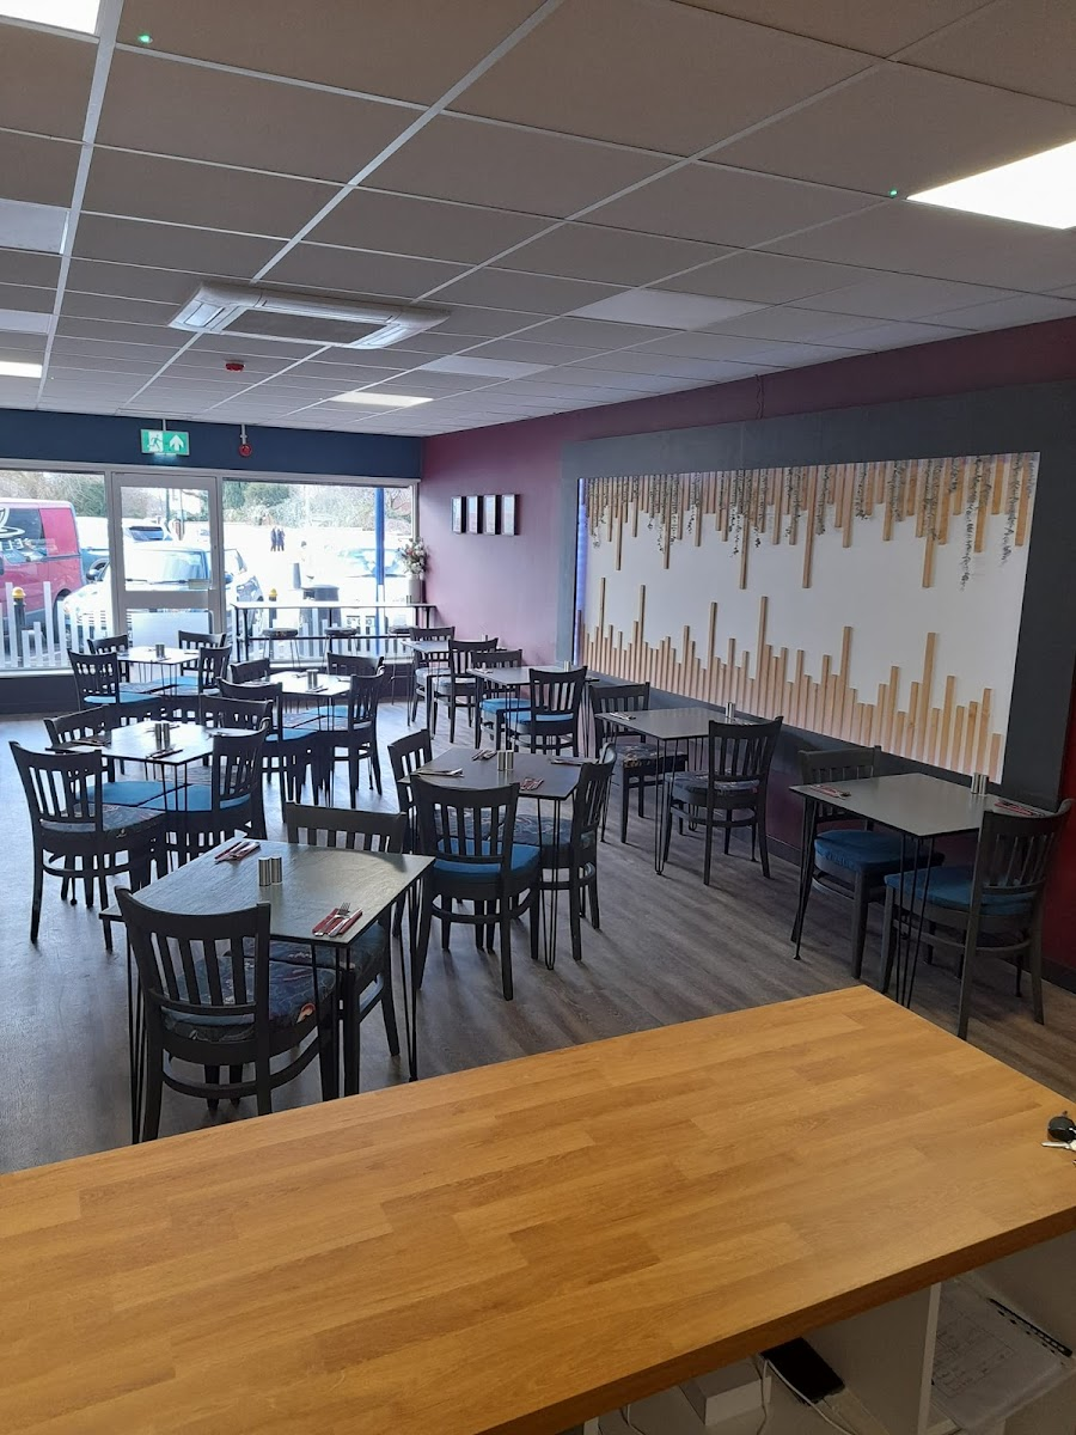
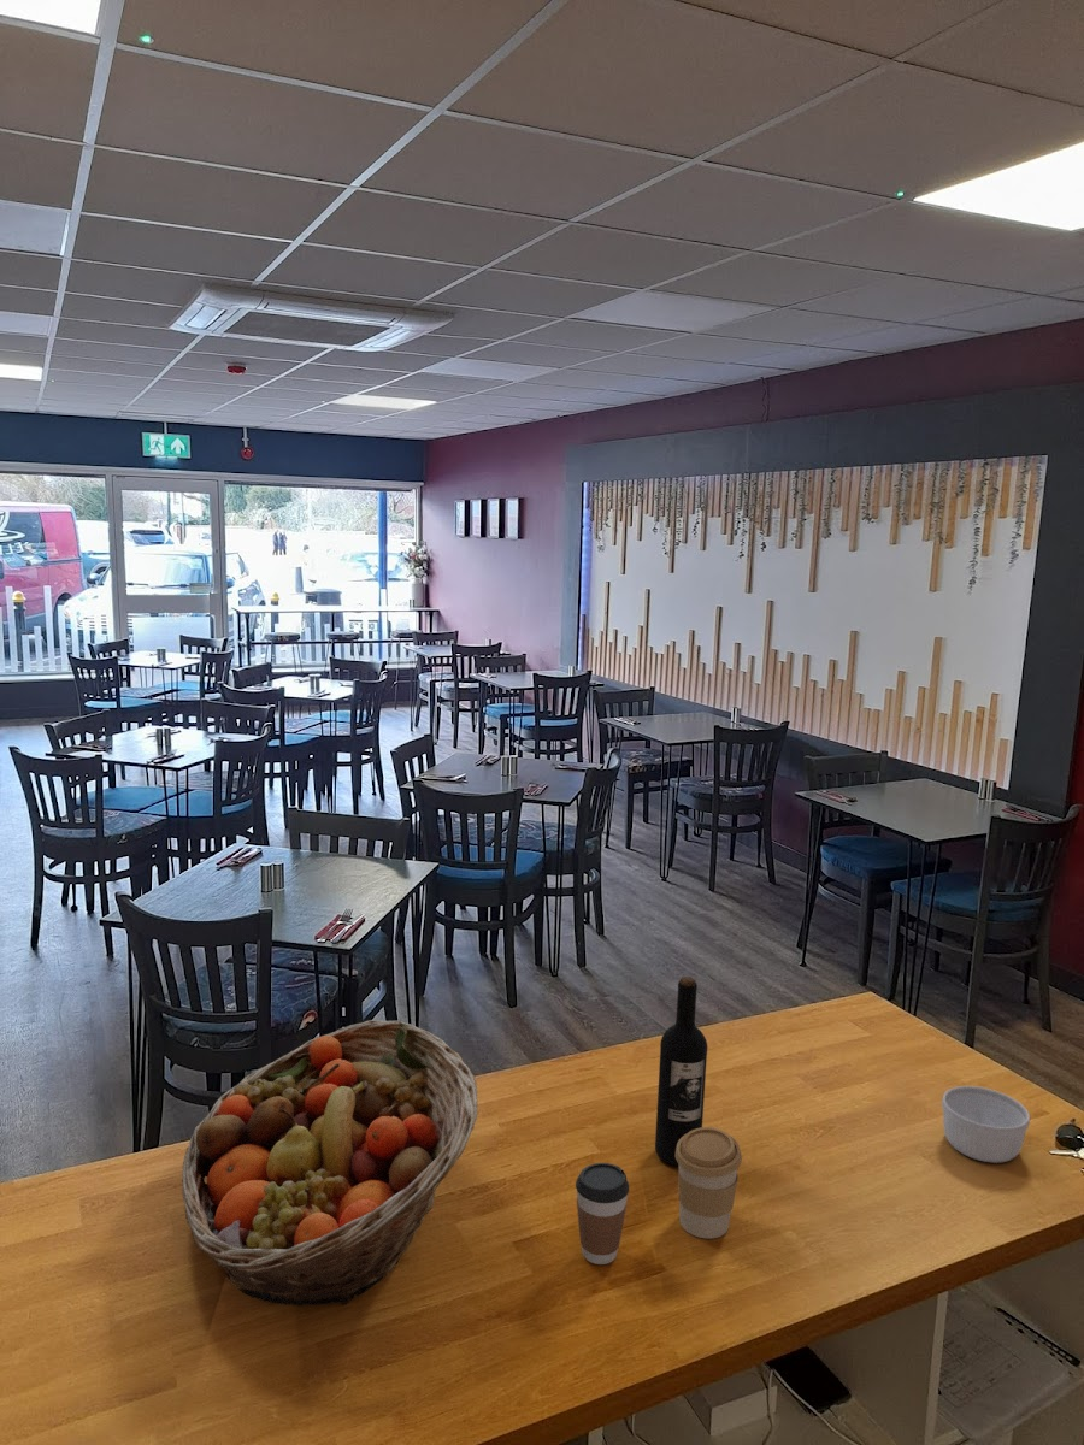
+ coffee cup [575,1162,630,1266]
+ ramekin [941,1085,1031,1164]
+ wine bottle [654,975,708,1167]
+ coffee cup [676,1126,743,1240]
+ fruit basket [181,1019,479,1307]
